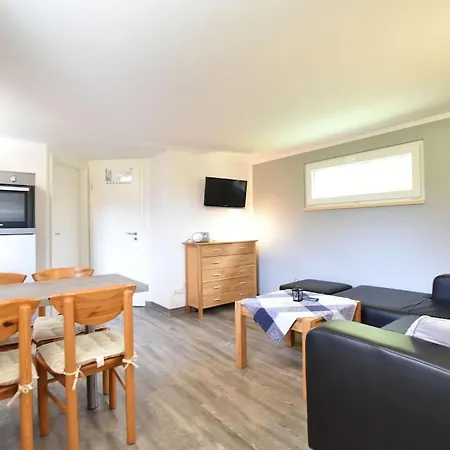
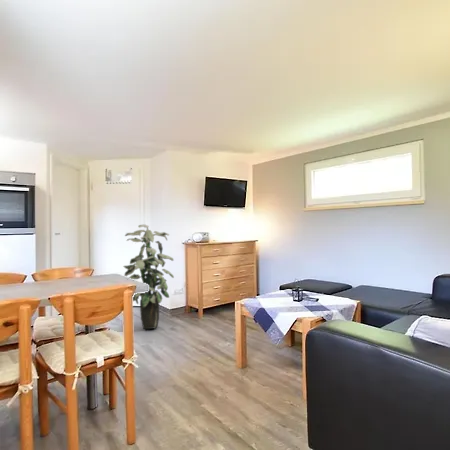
+ indoor plant [122,224,175,330]
